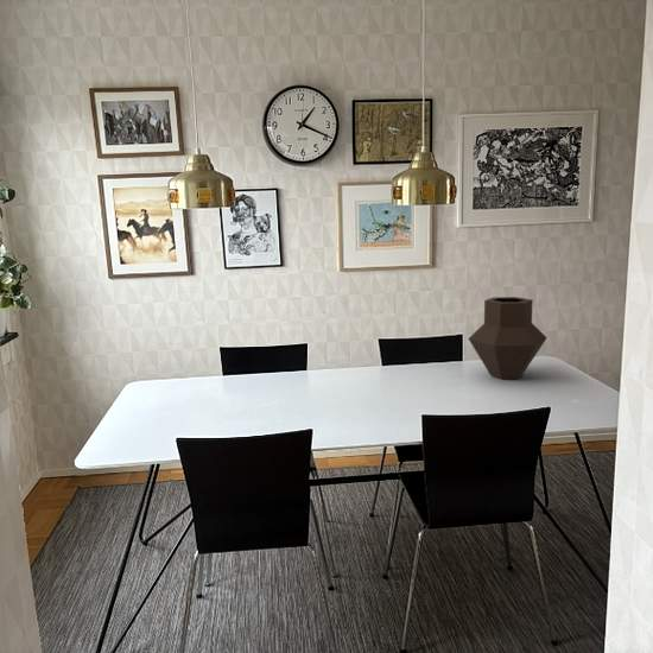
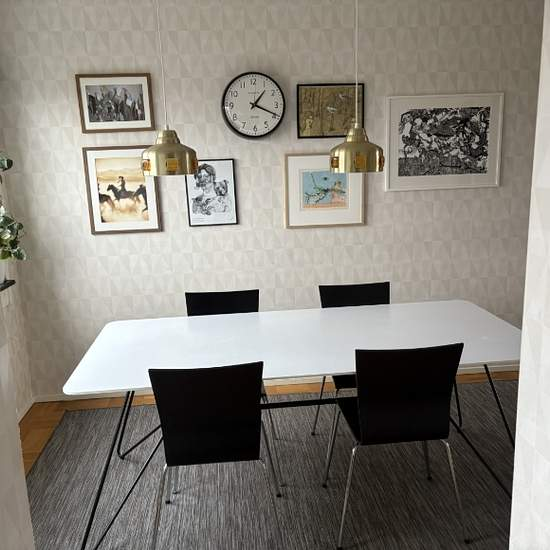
- vase [468,296,549,380]
